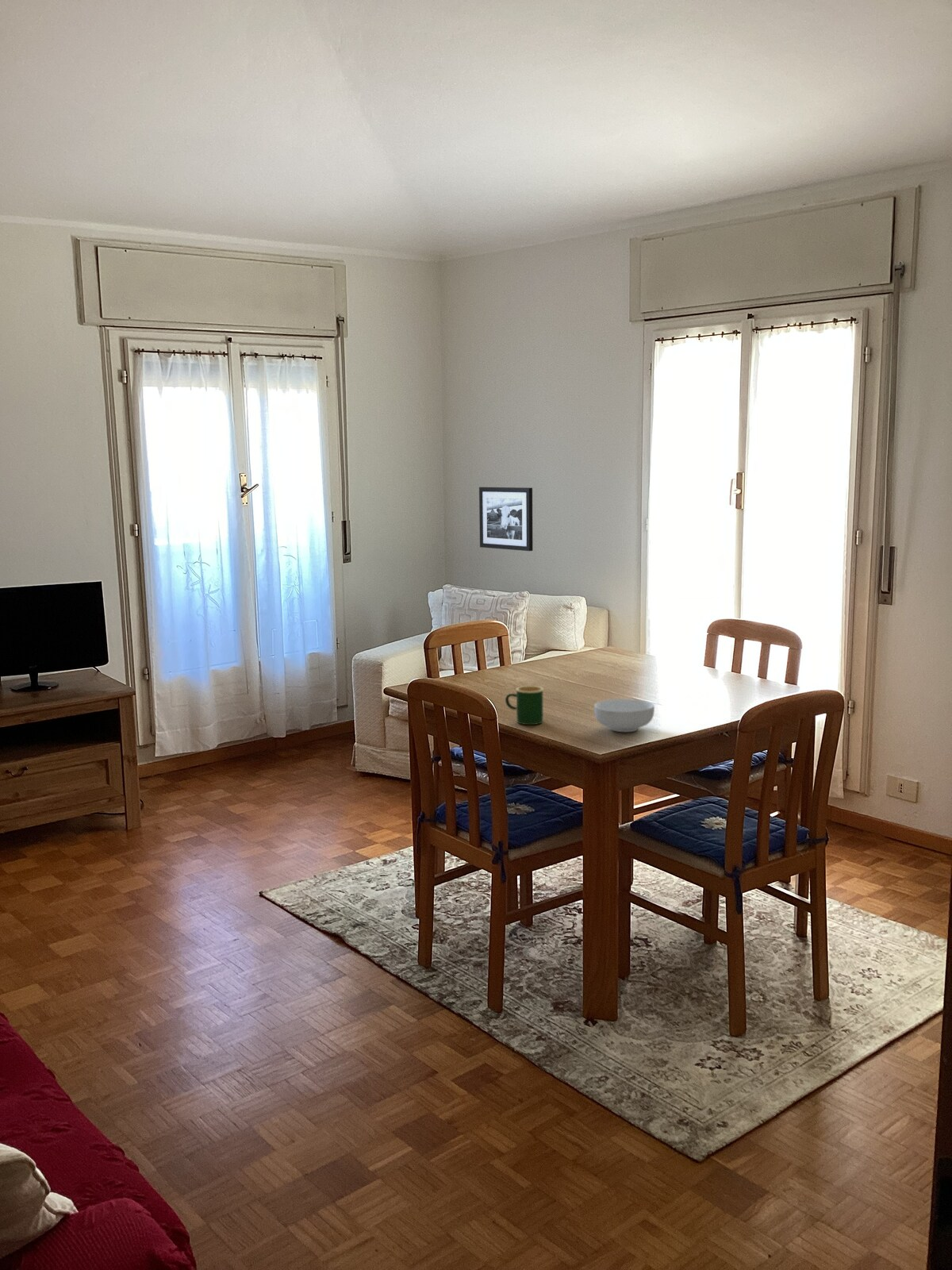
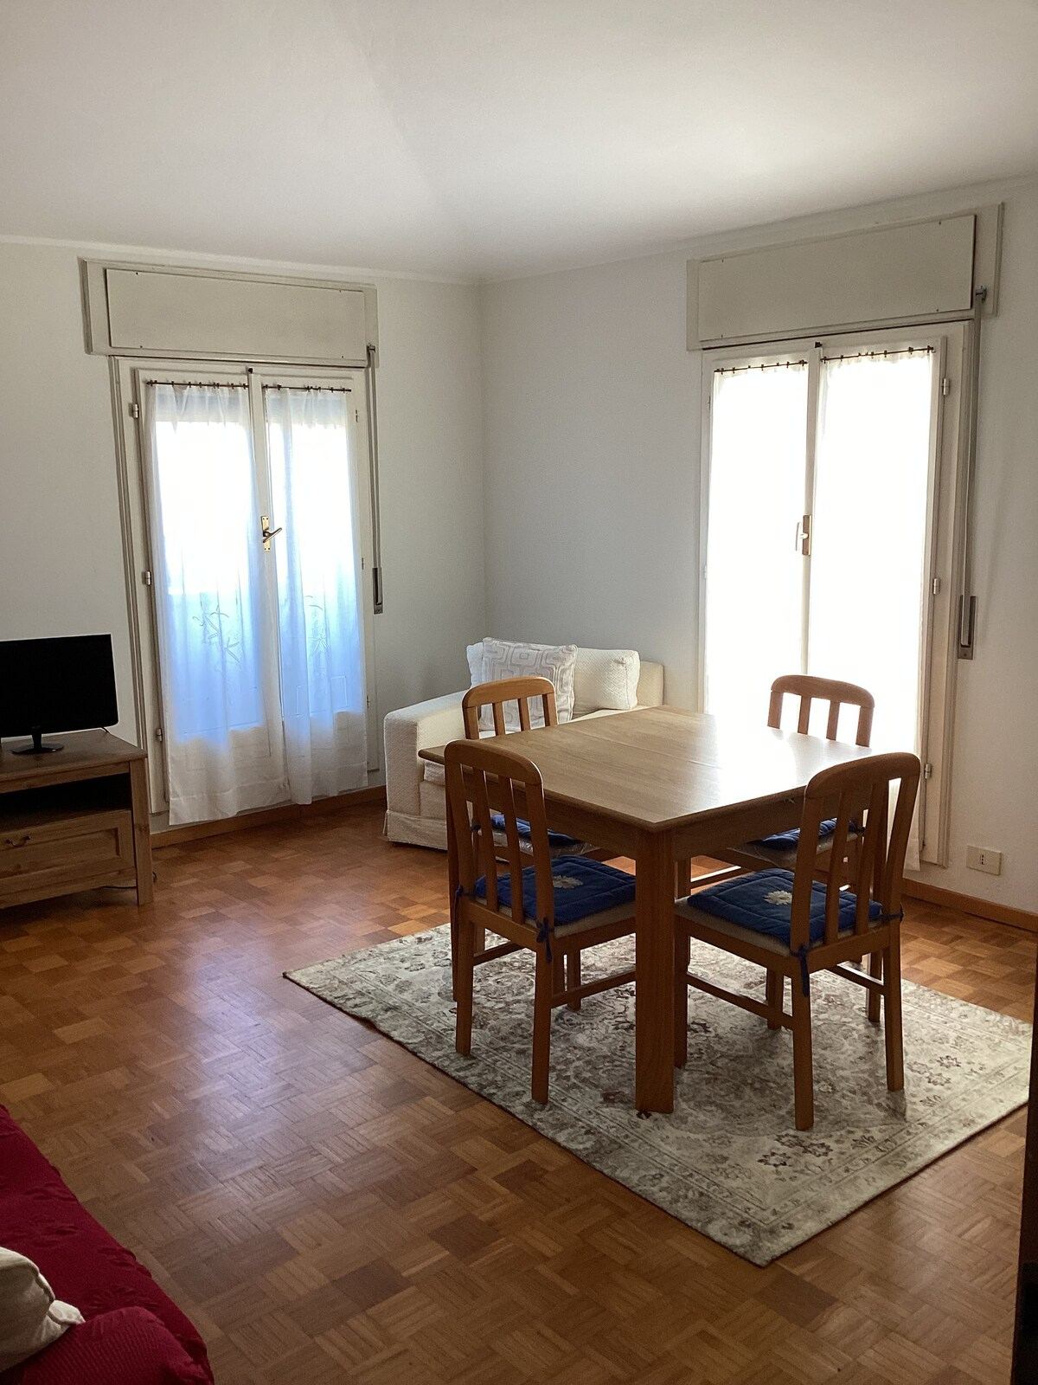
- mug [505,685,544,725]
- cereal bowl [593,698,655,733]
- picture frame [478,487,533,552]
